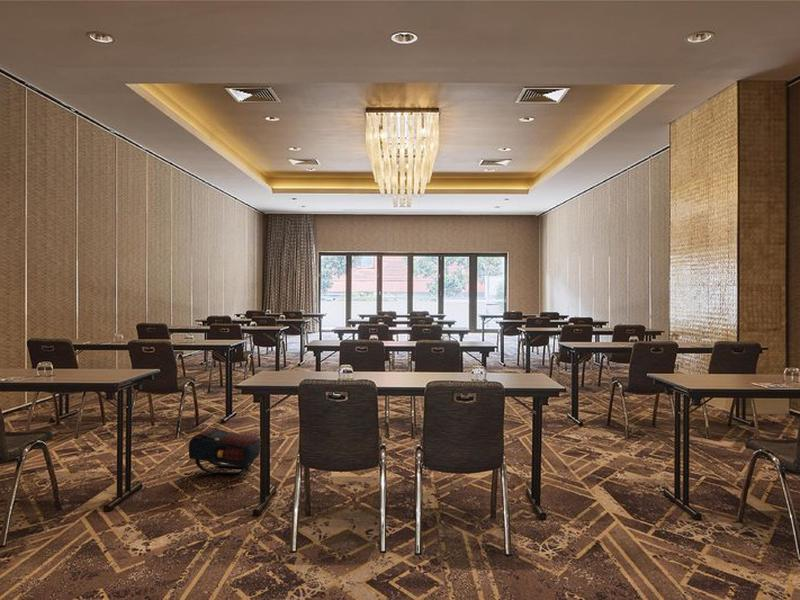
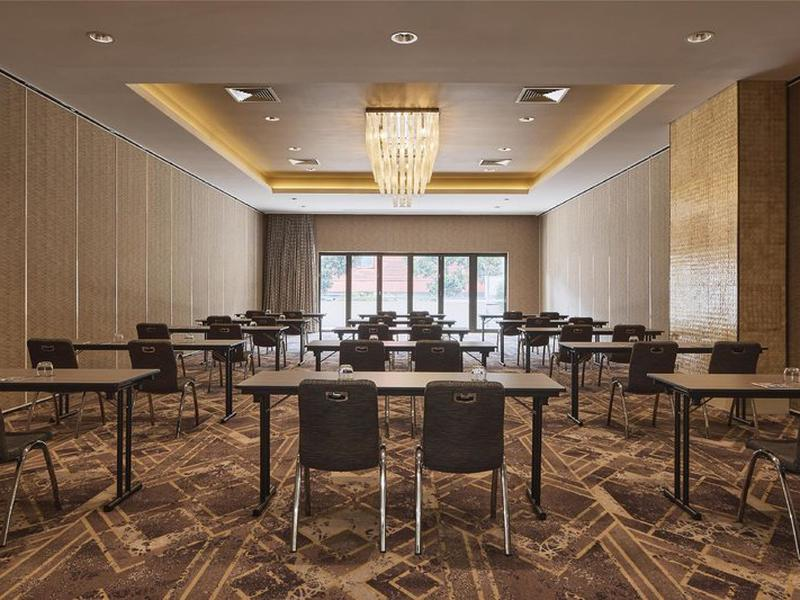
- satchel [188,426,261,475]
